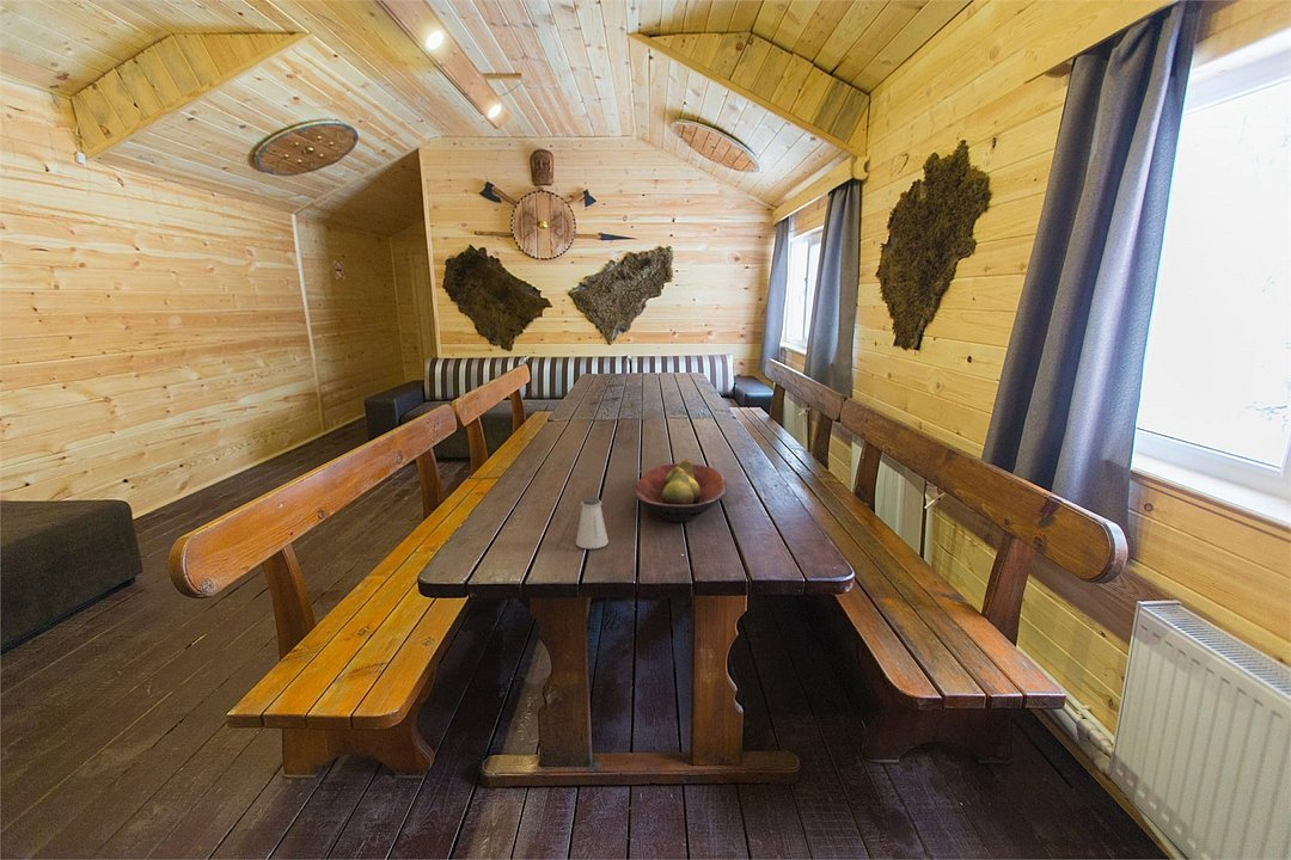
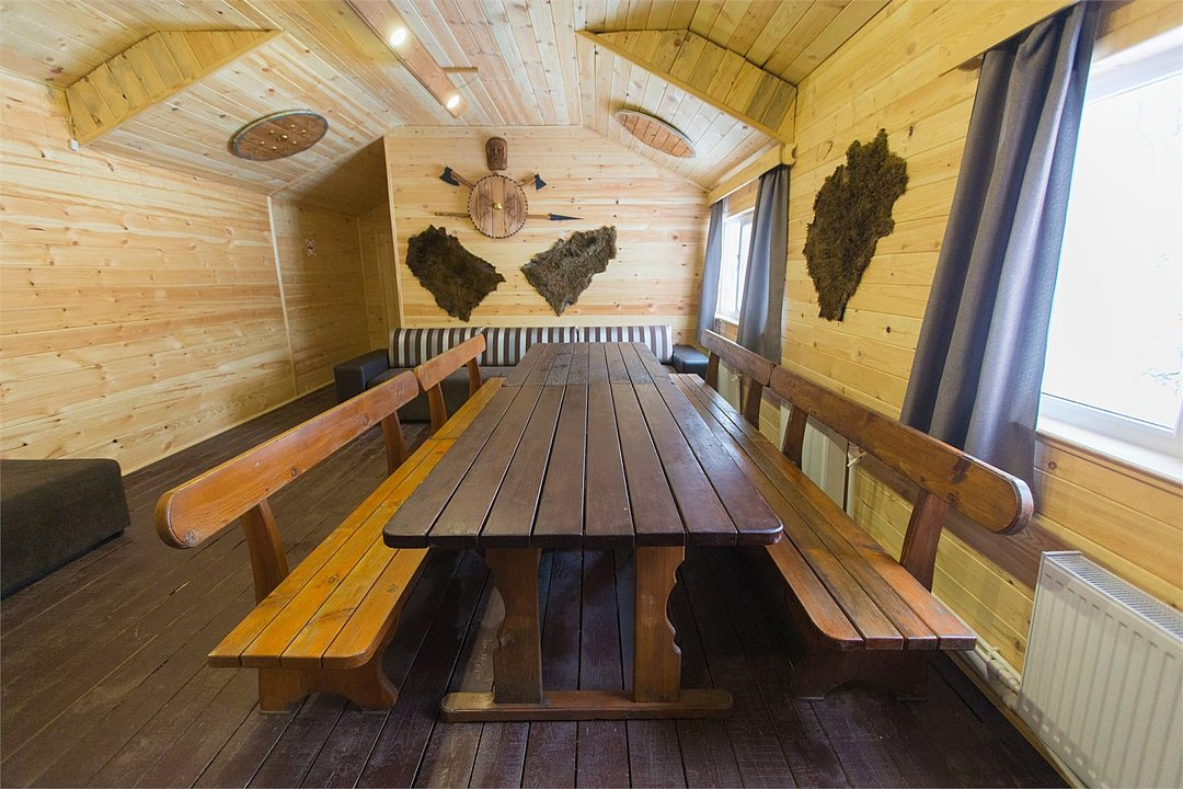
- saltshaker [575,496,610,549]
- fruit bowl [632,459,728,523]
